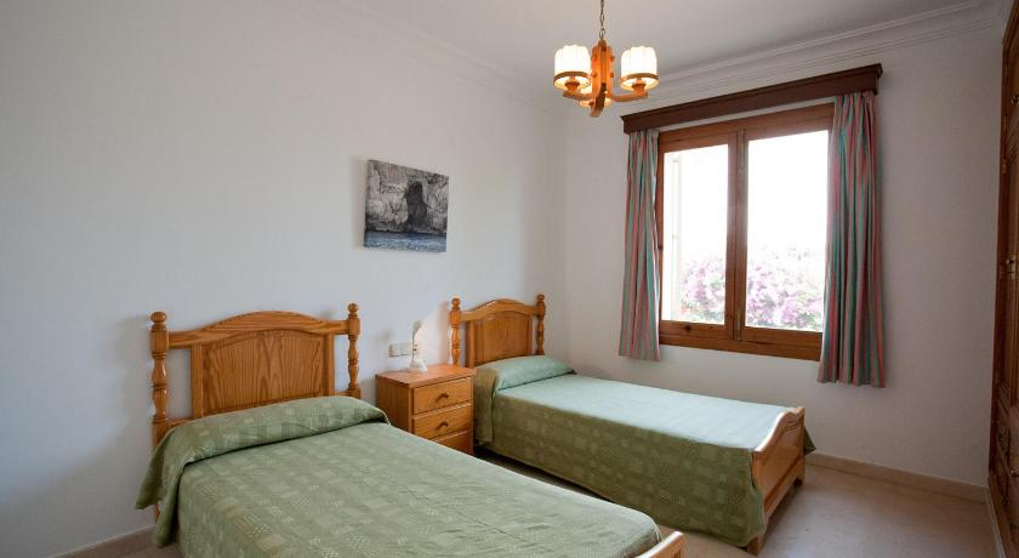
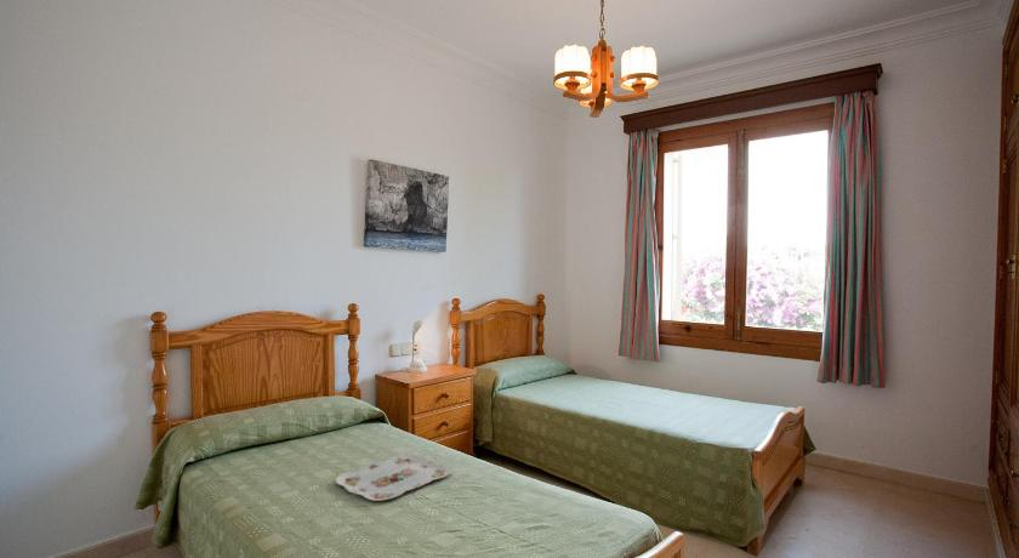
+ serving tray [335,454,452,502]
